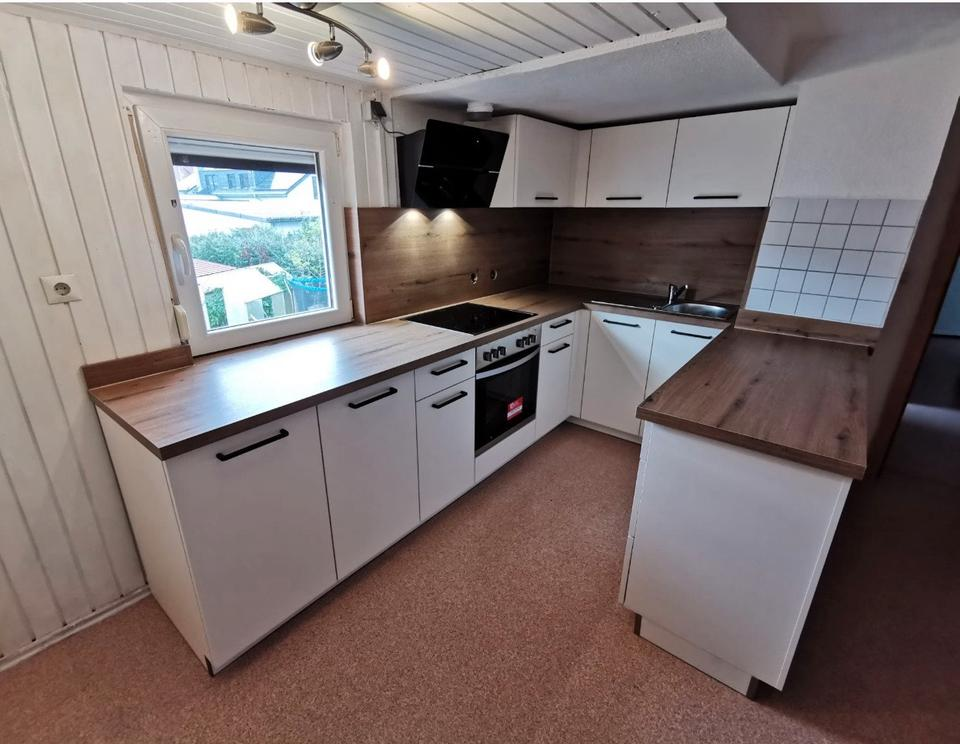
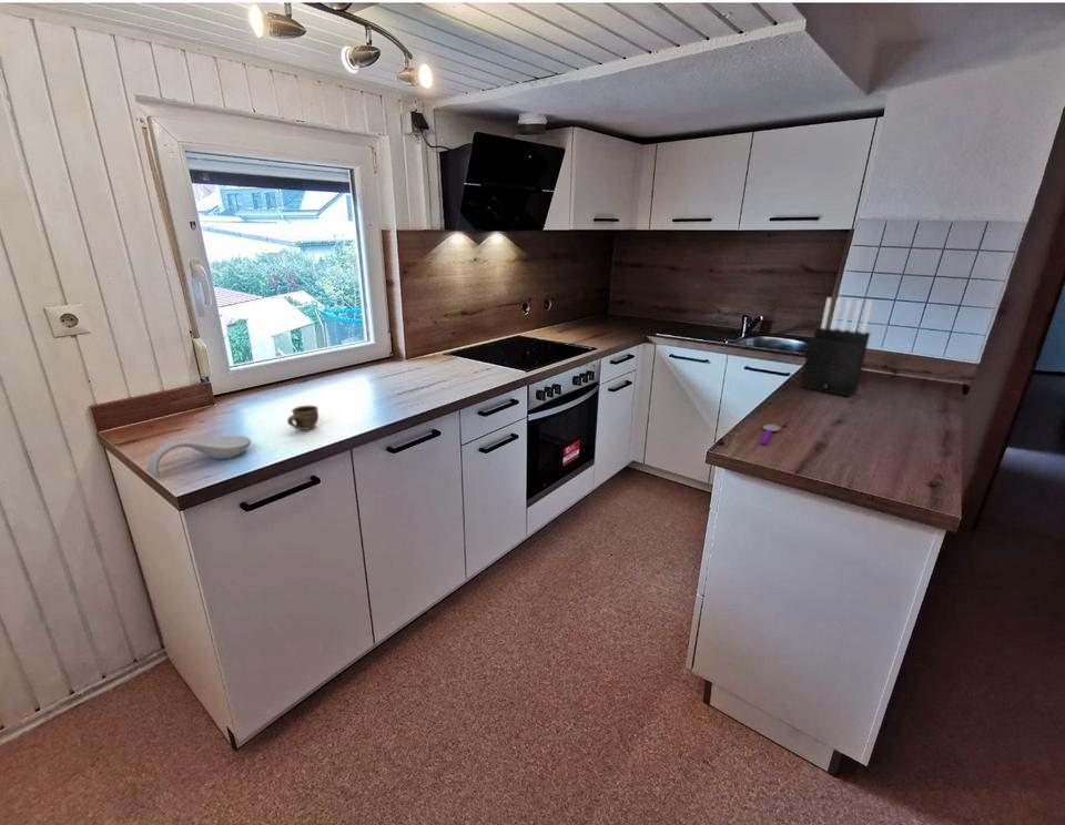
+ knife block [799,296,873,398]
+ cup [286,405,320,431]
+ spoon rest [146,435,252,479]
+ spoon [759,424,781,446]
